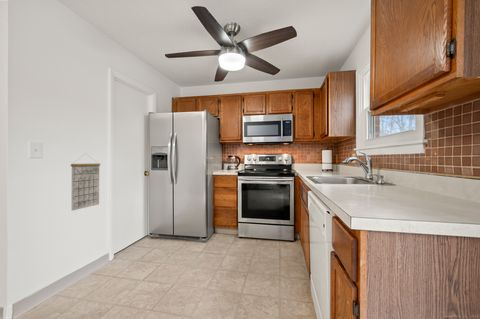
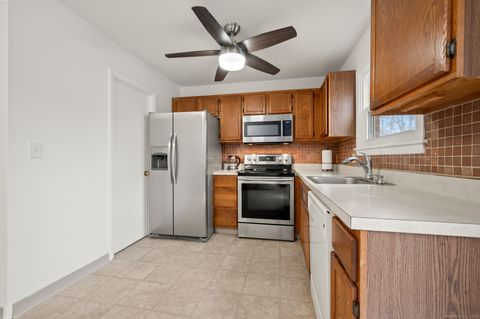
- calendar [70,152,101,212]
